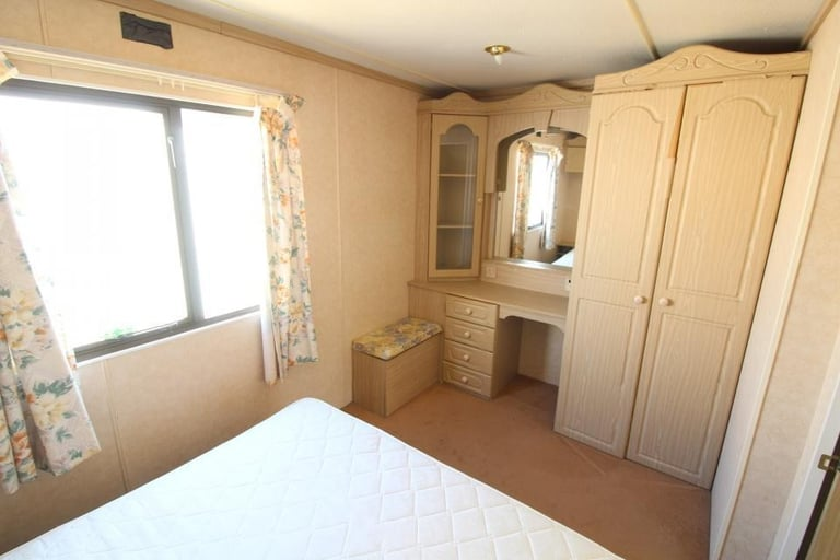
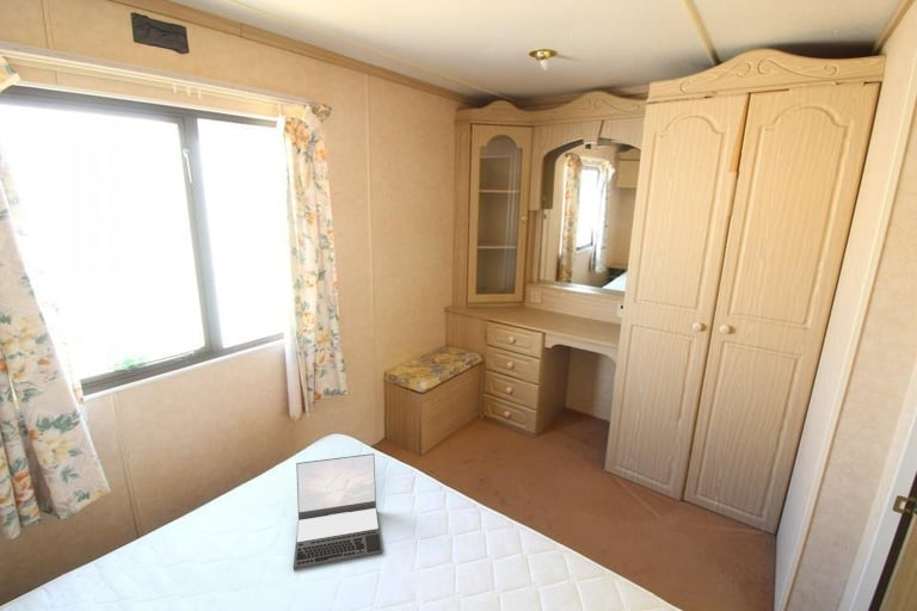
+ laptop [293,452,383,570]
